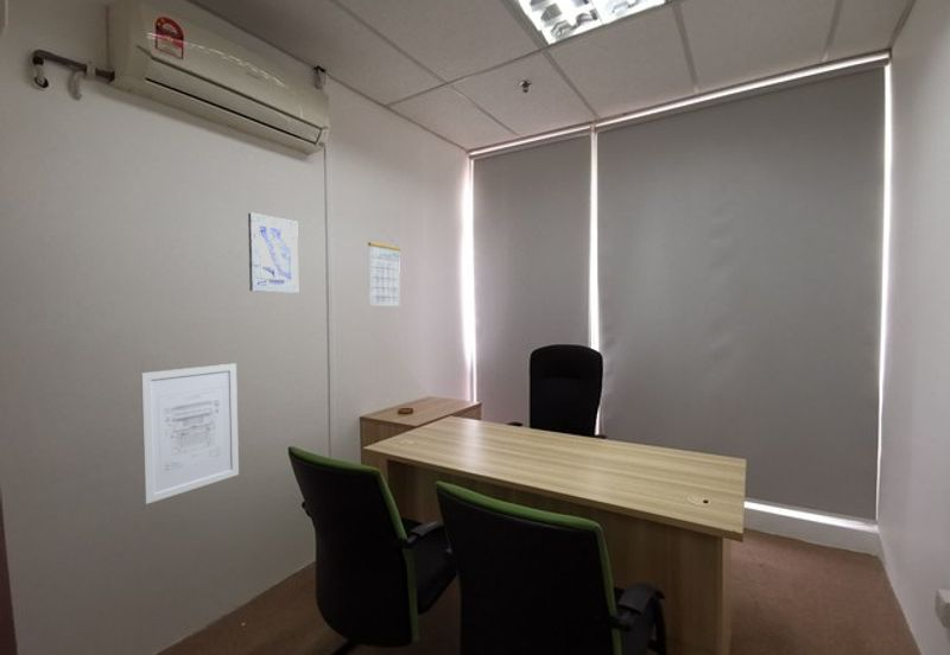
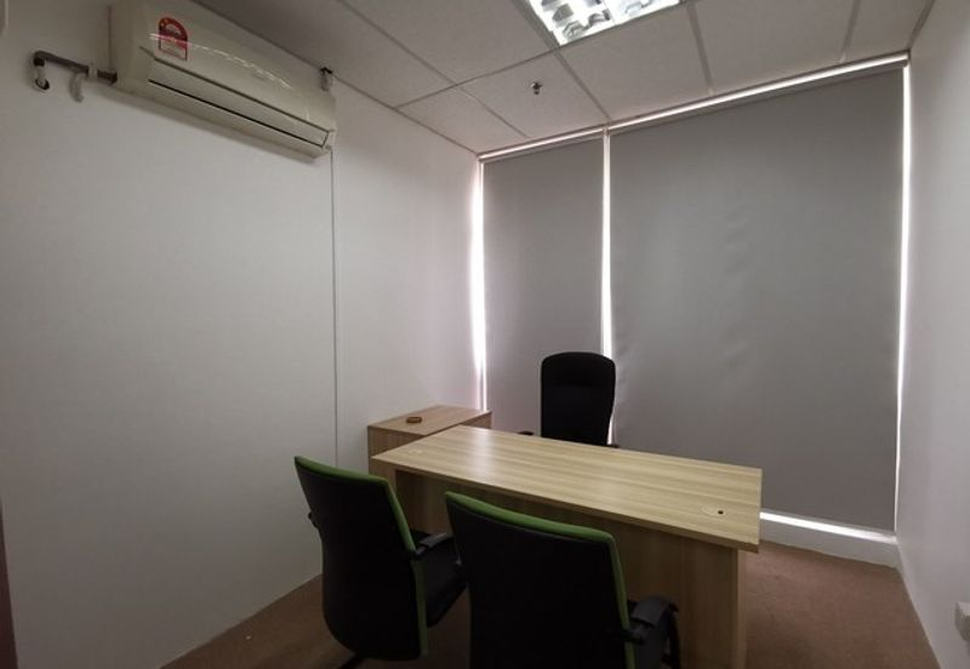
- wall art [247,211,299,294]
- calendar [367,230,401,307]
- wall art [140,362,240,505]
